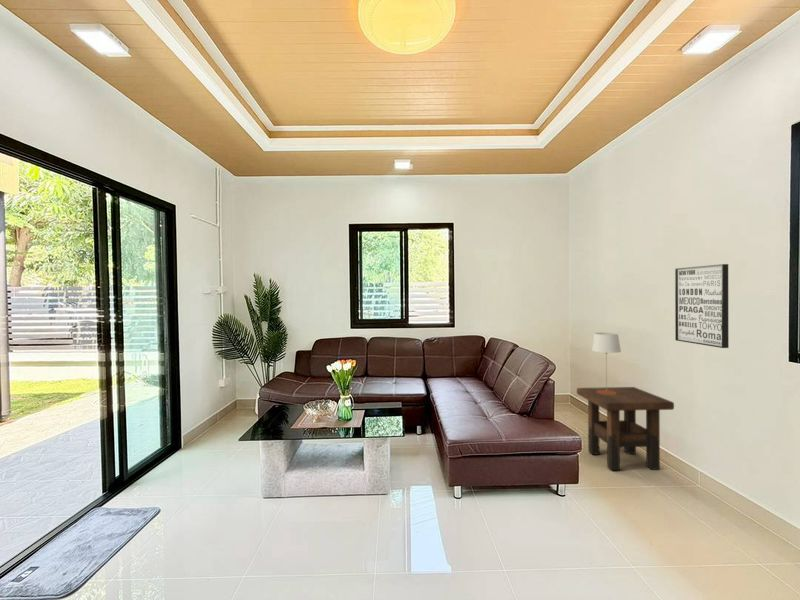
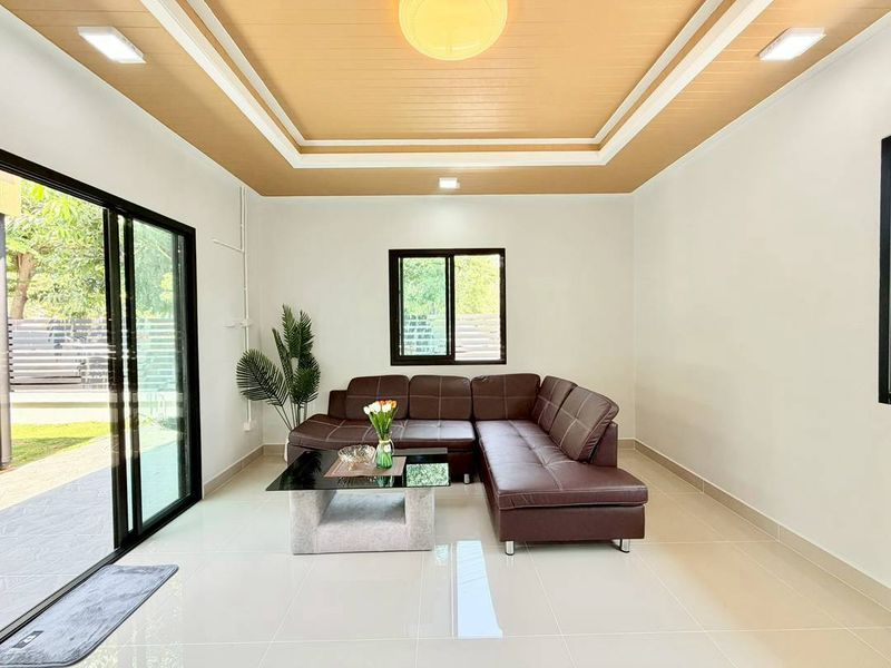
- table lamp [591,332,622,395]
- side table [576,386,675,471]
- wall art [674,263,730,349]
